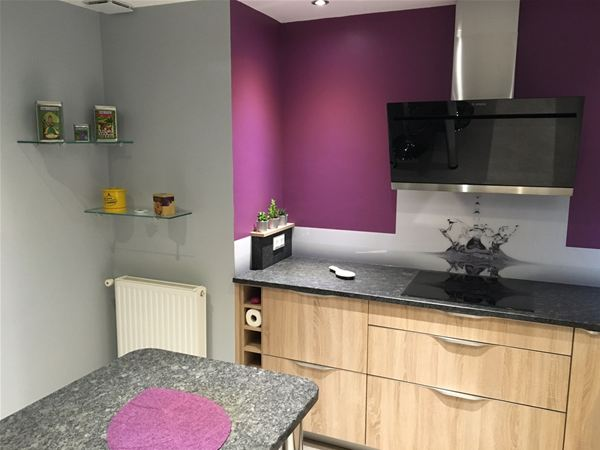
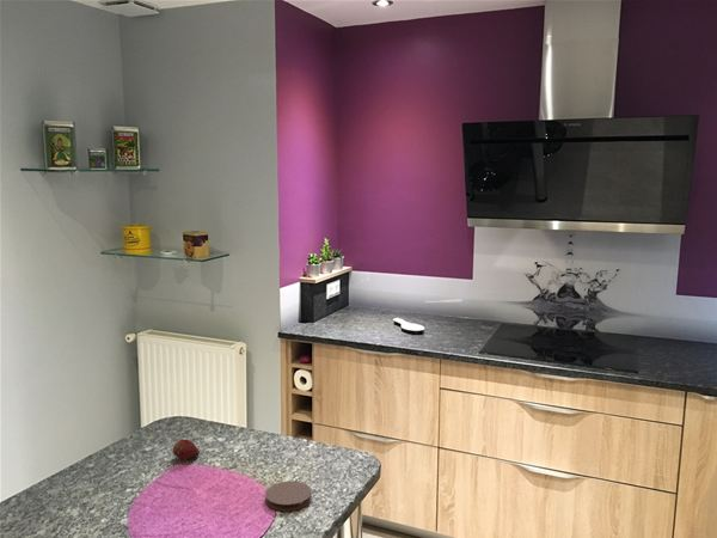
+ coaster [264,479,313,512]
+ fruit [172,438,201,461]
